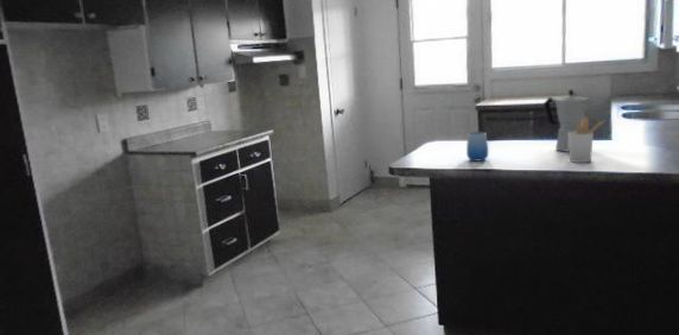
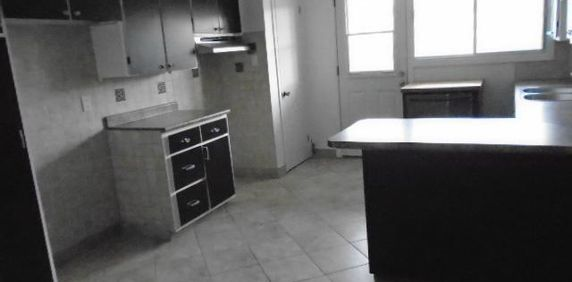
- utensil holder [569,115,608,164]
- moka pot [542,89,595,153]
- cup [465,131,489,162]
